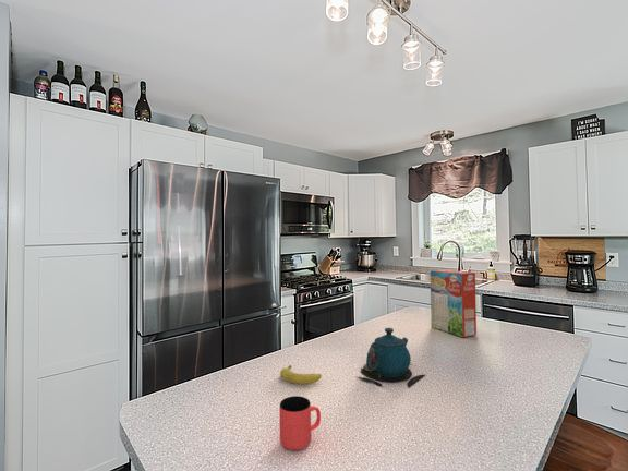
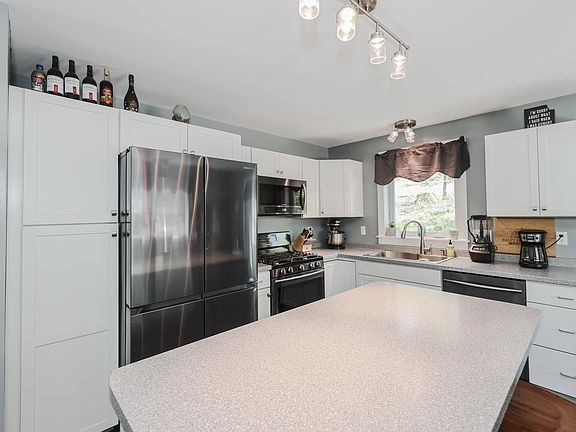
- fruit [279,364,323,386]
- teapot [353,327,425,387]
- cereal box [430,269,478,338]
- cup [278,395,322,451]
